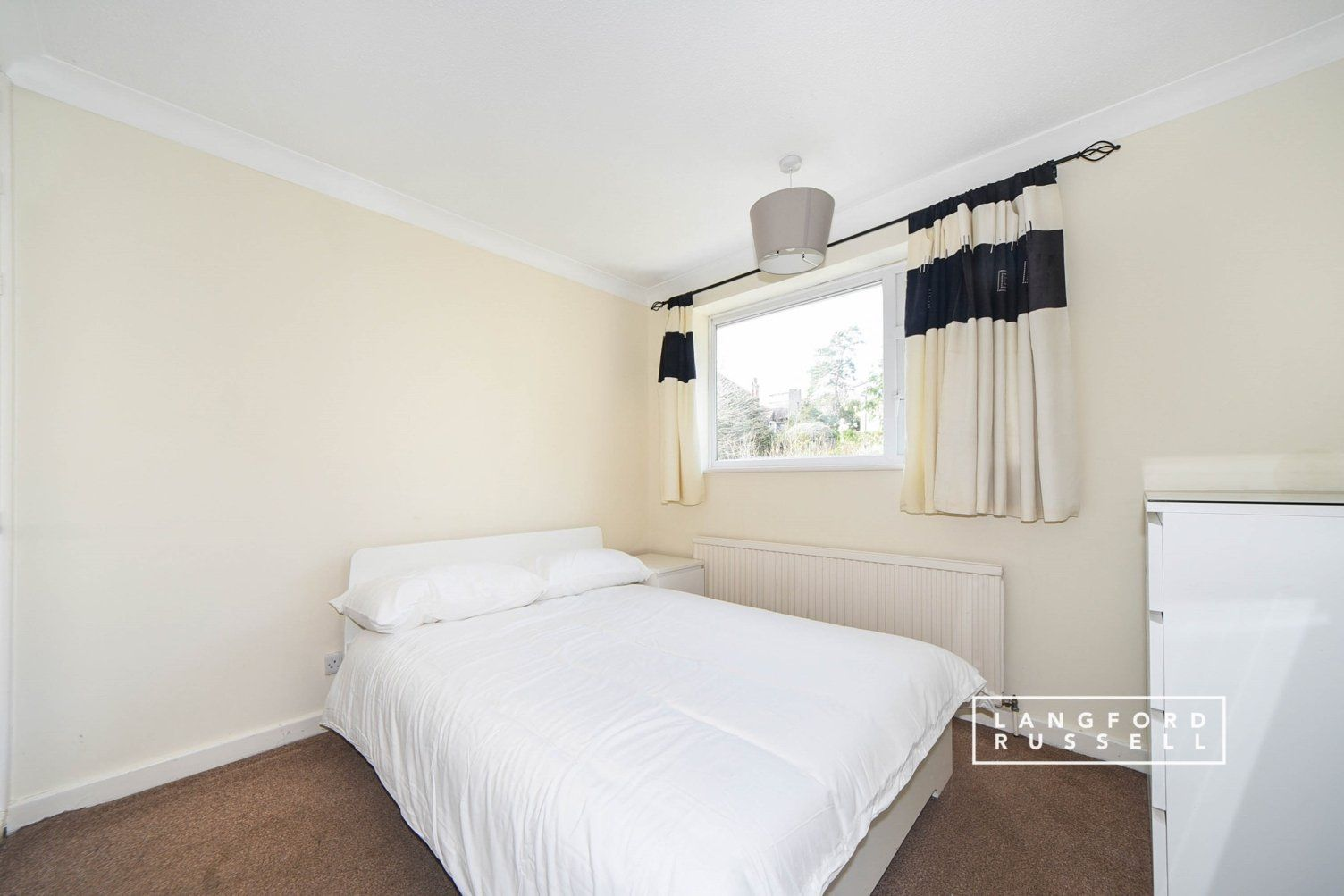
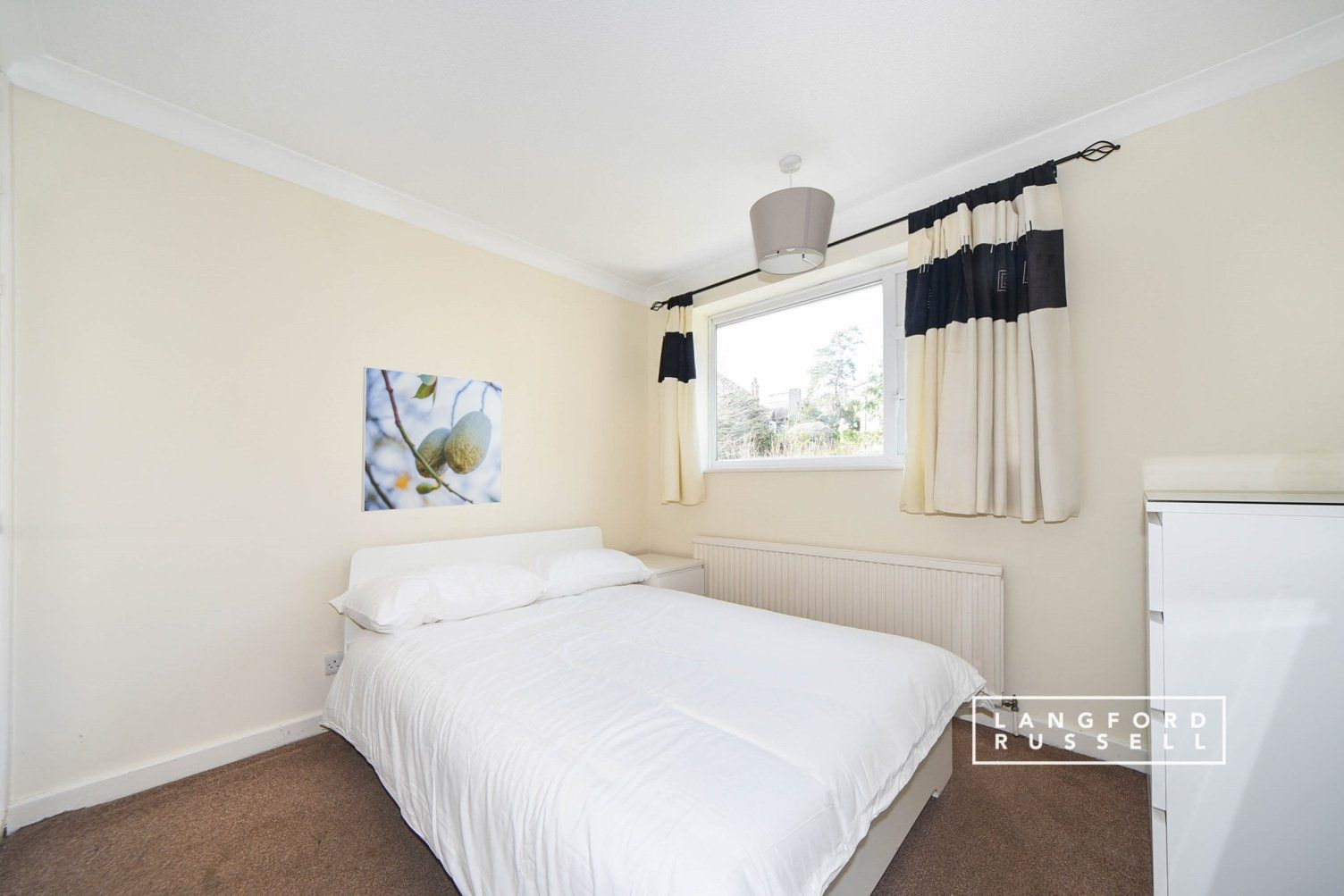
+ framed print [360,366,503,513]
